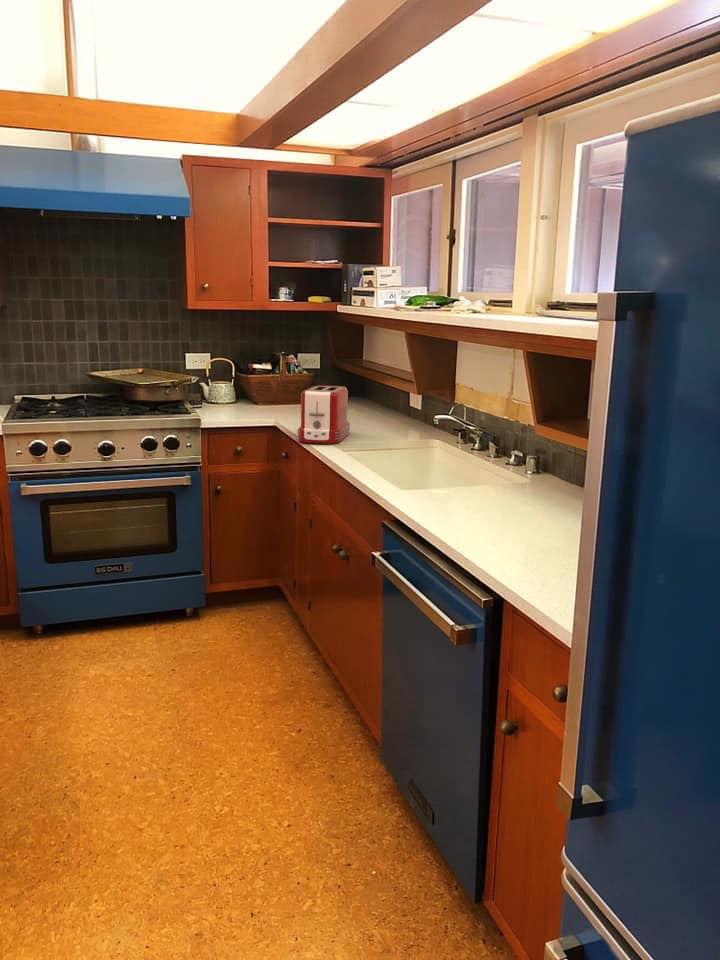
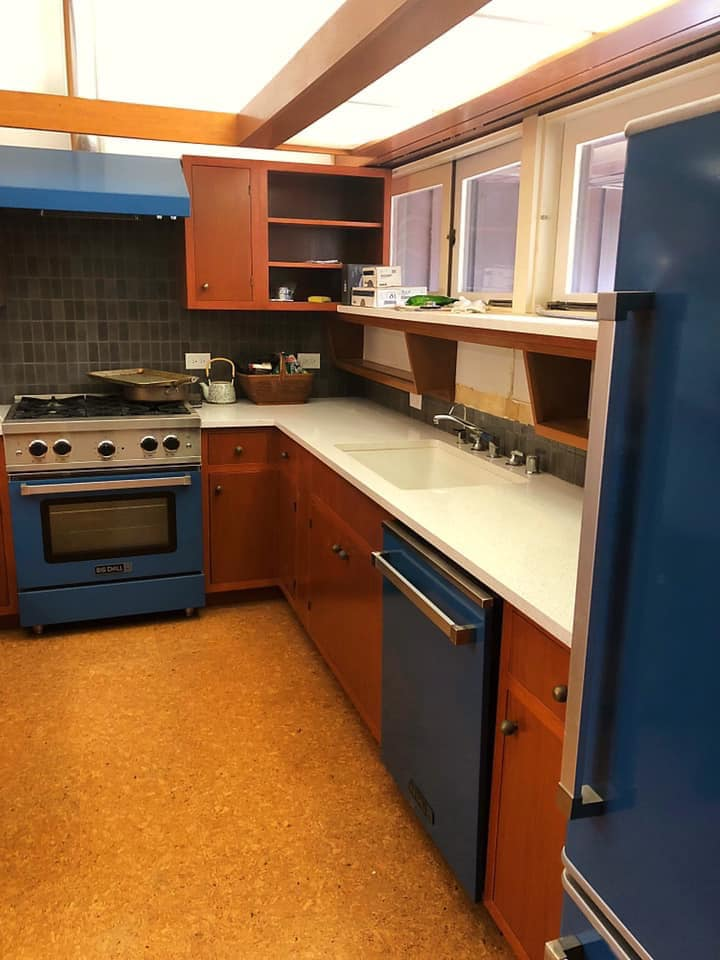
- toaster [296,384,351,445]
